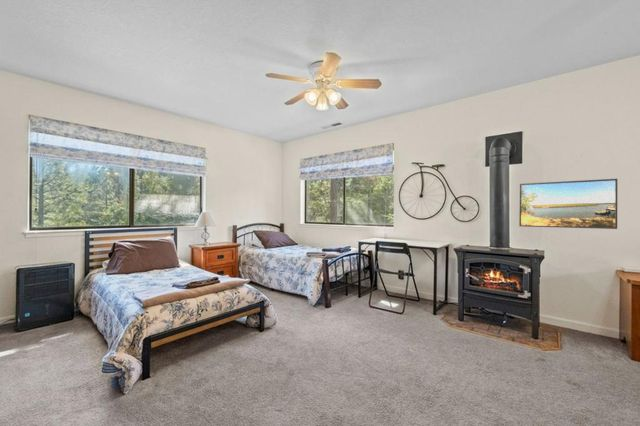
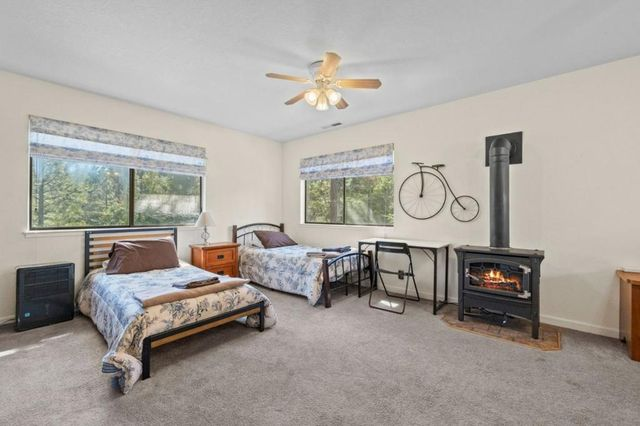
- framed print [518,178,618,230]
